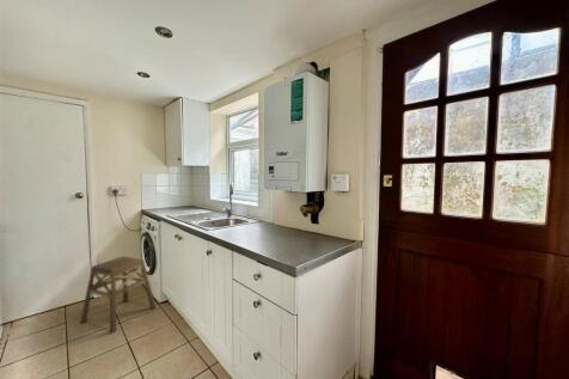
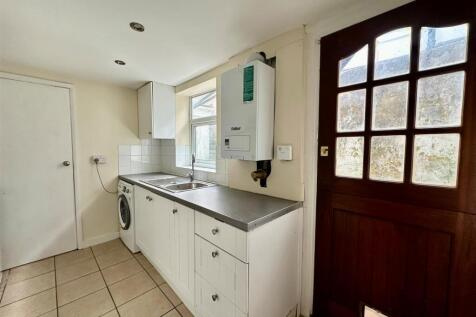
- stool [79,255,157,335]
